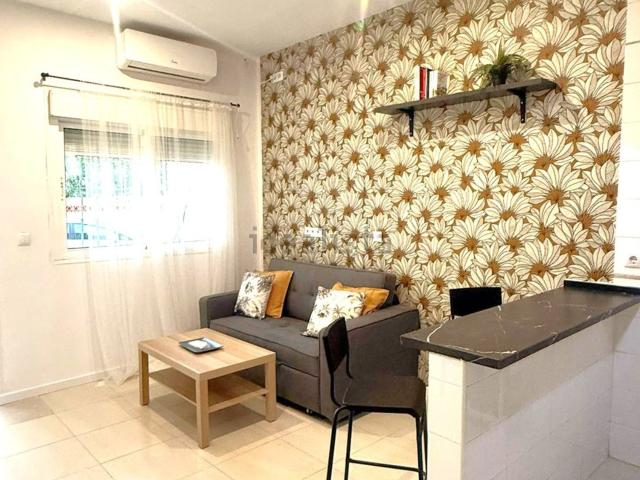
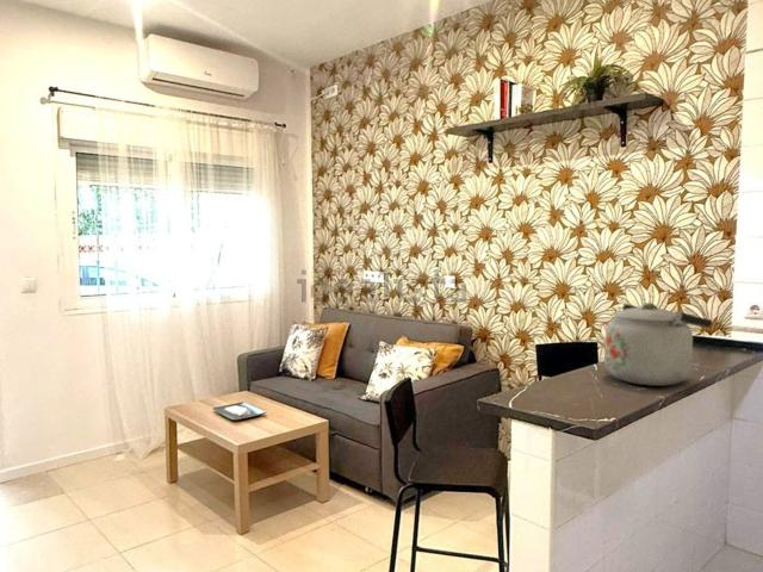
+ kettle [603,301,713,387]
